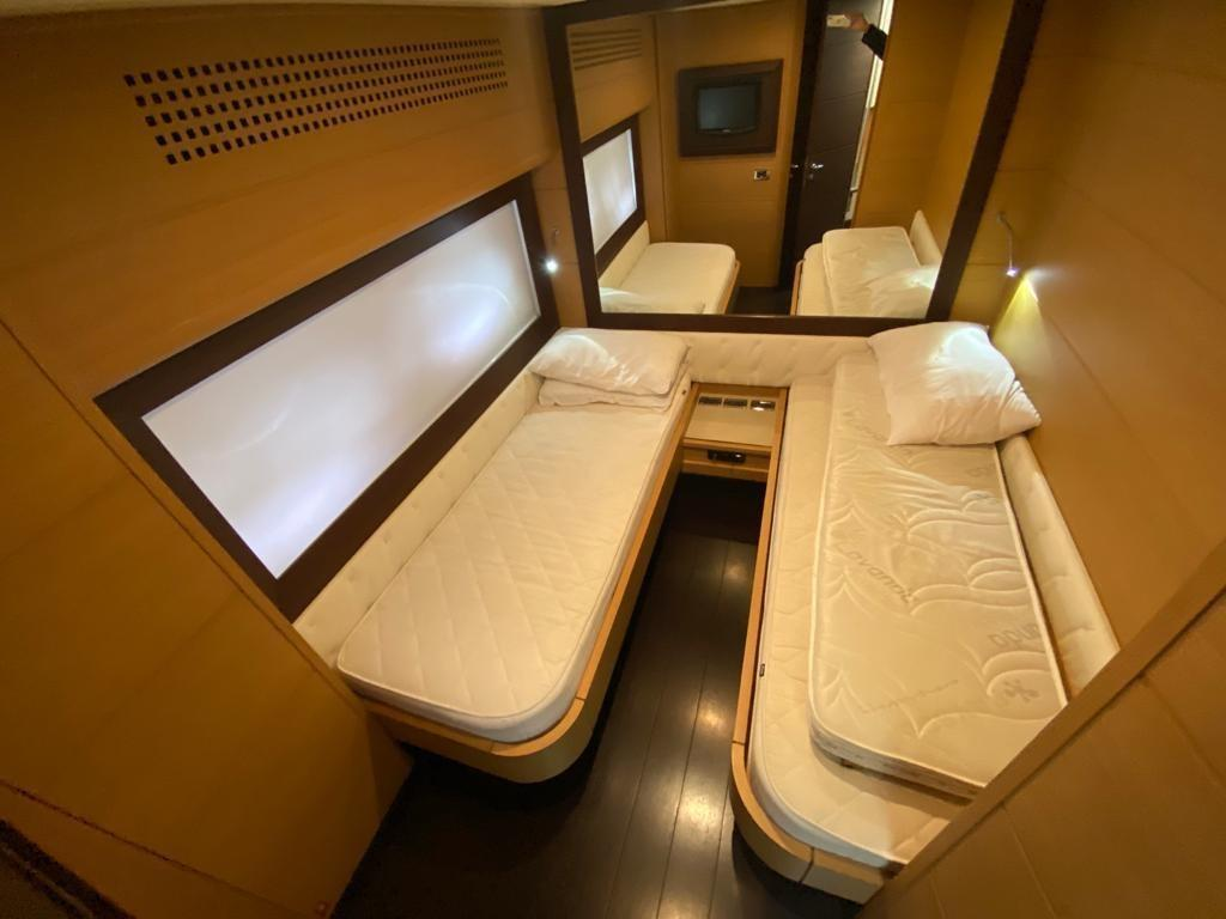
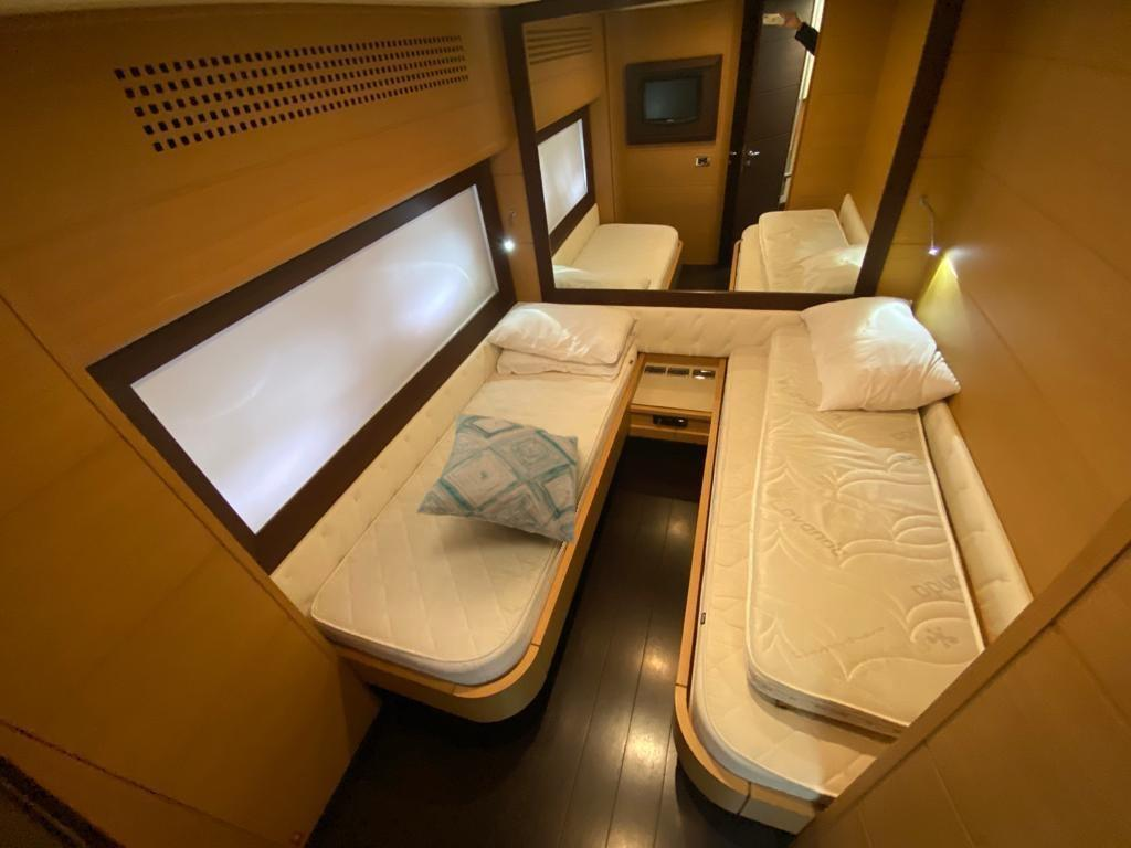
+ decorative pillow [414,411,579,548]
